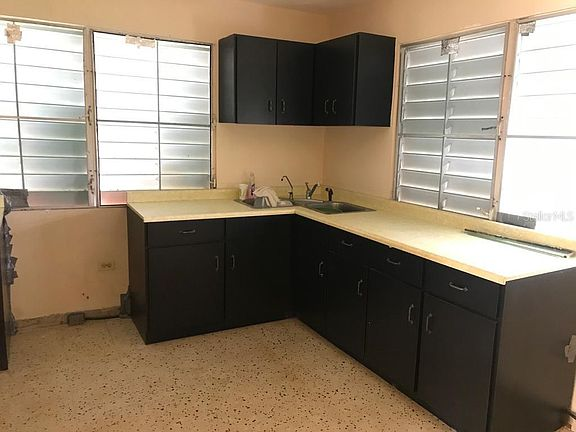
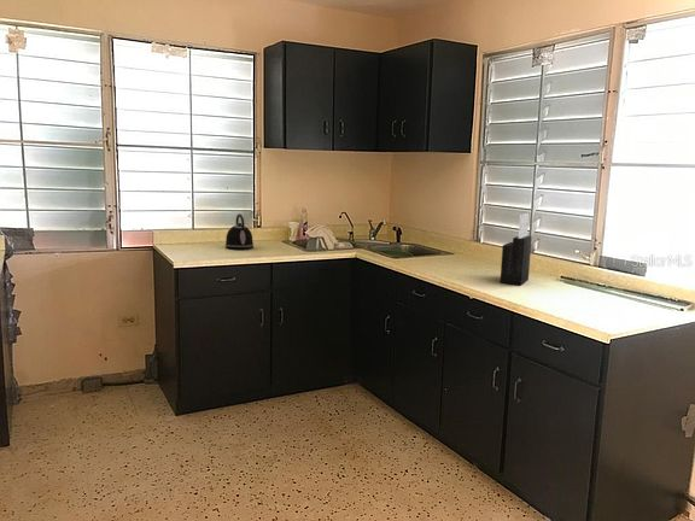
+ kettle [224,213,255,251]
+ knife block [500,212,533,286]
